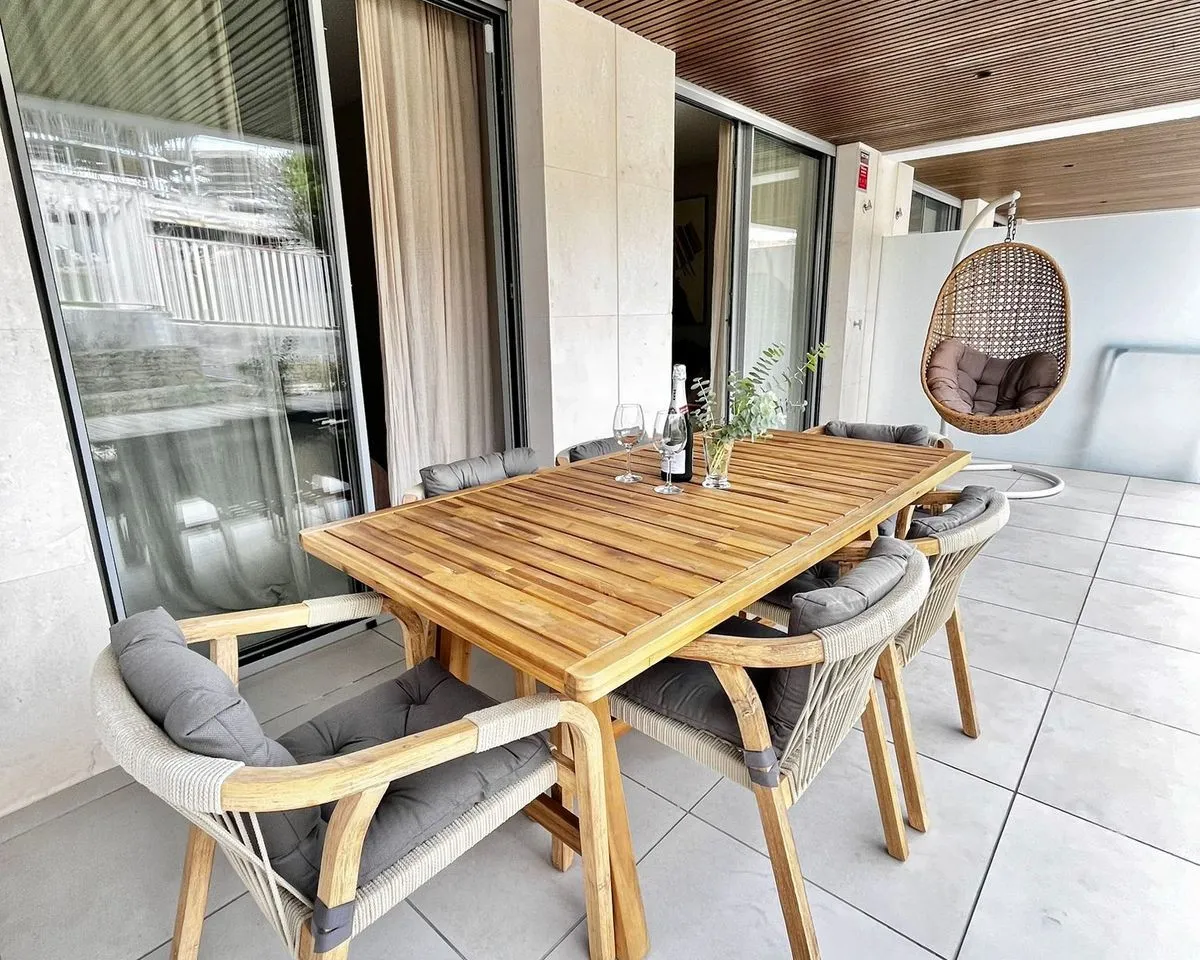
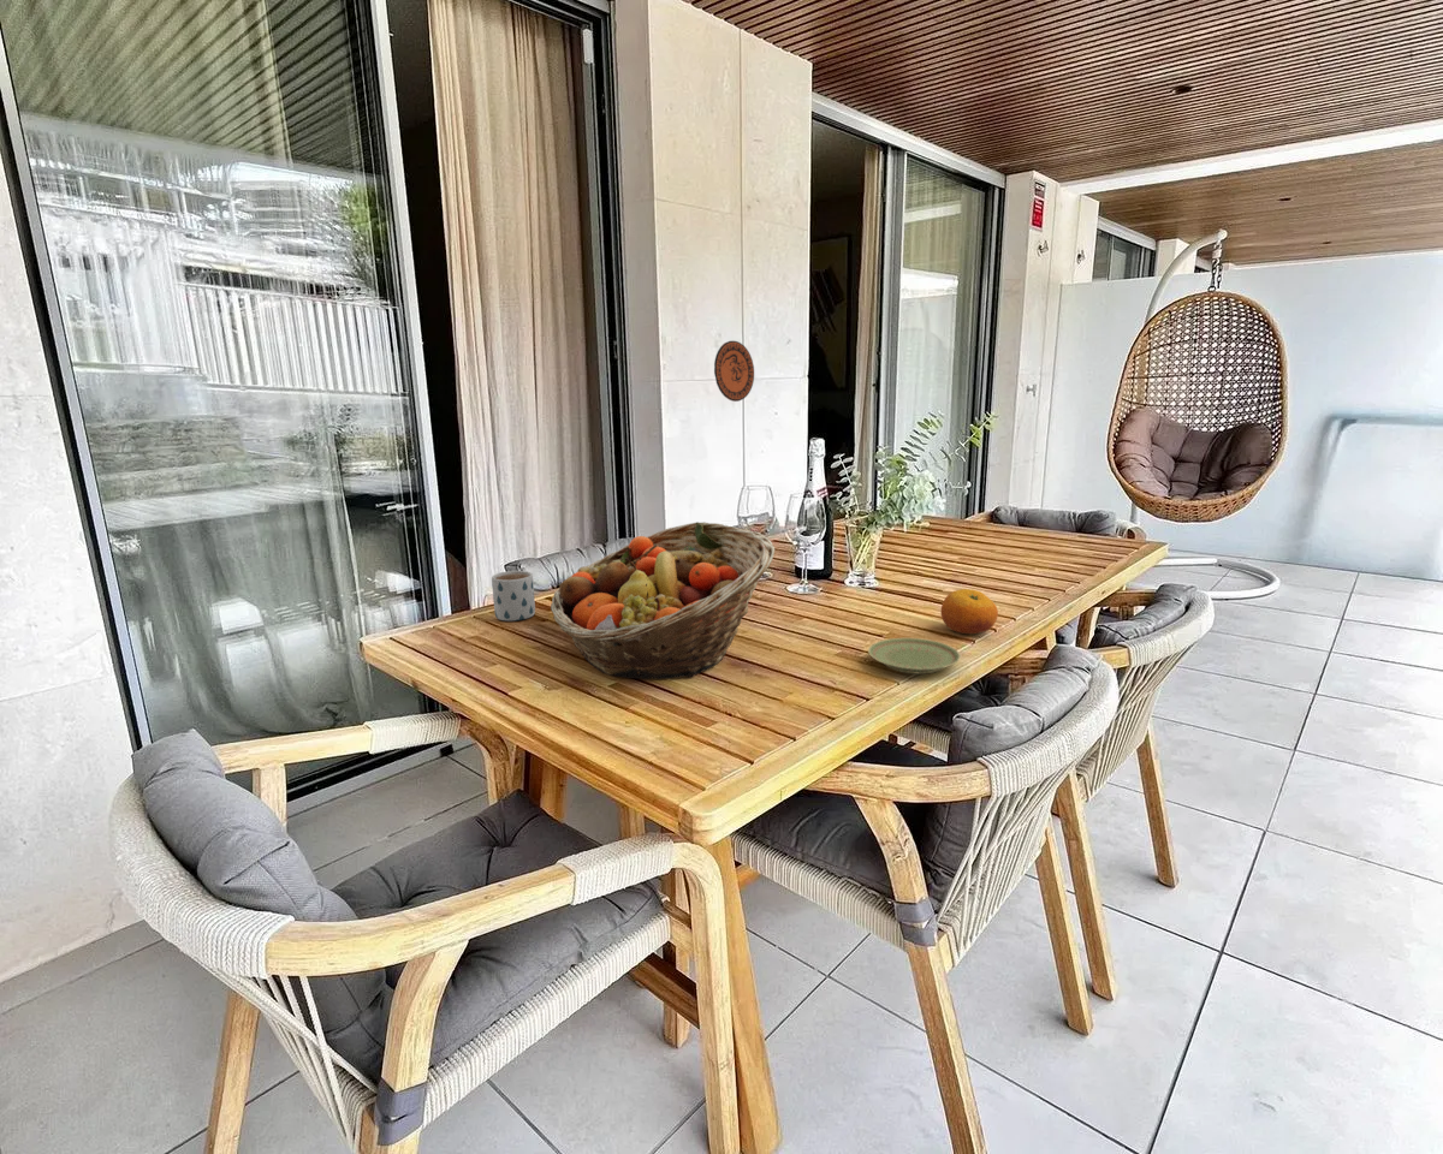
+ fruit basket [550,521,776,680]
+ mug [491,570,536,623]
+ fruit [939,588,999,635]
+ plate [867,637,962,674]
+ decorative plate [713,340,755,403]
